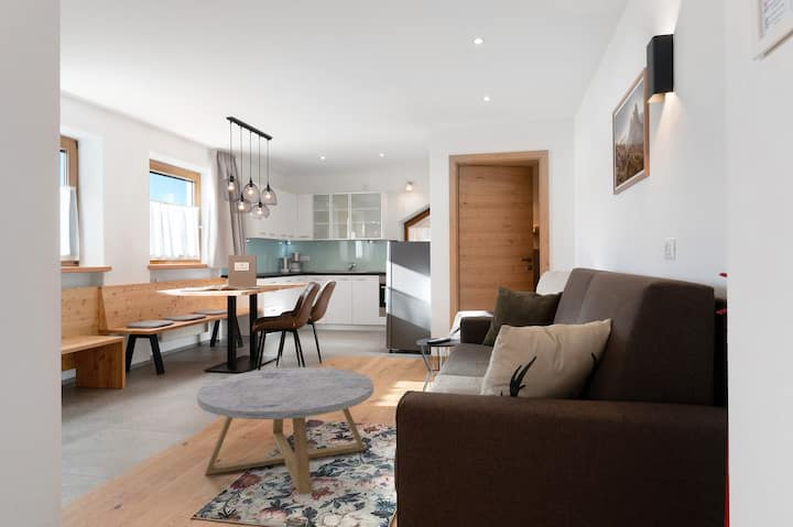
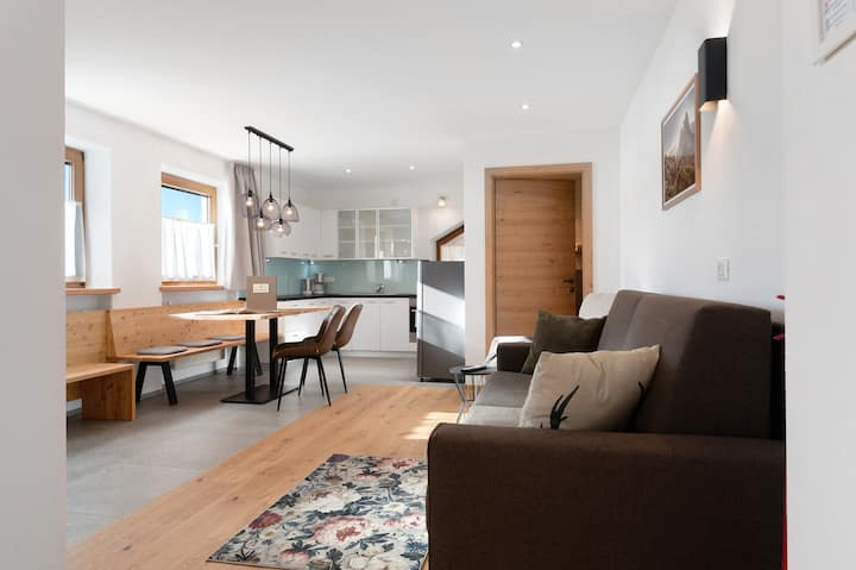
- coffee table [196,366,374,495]
